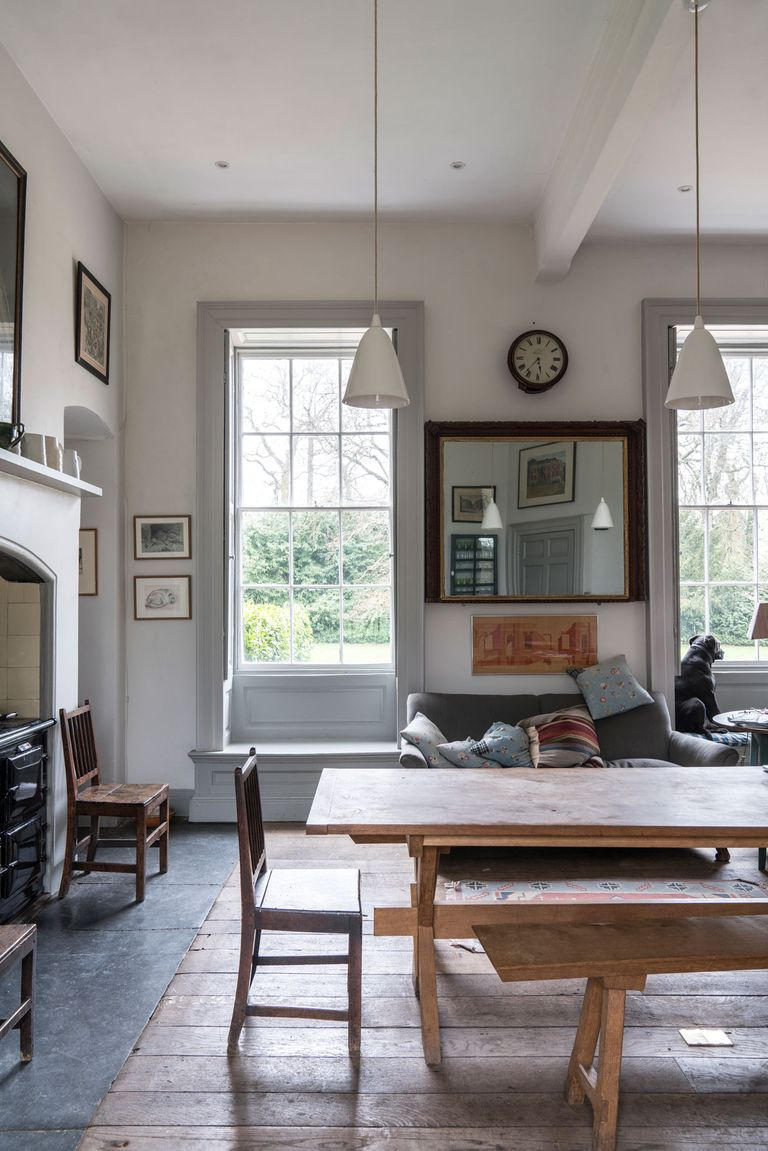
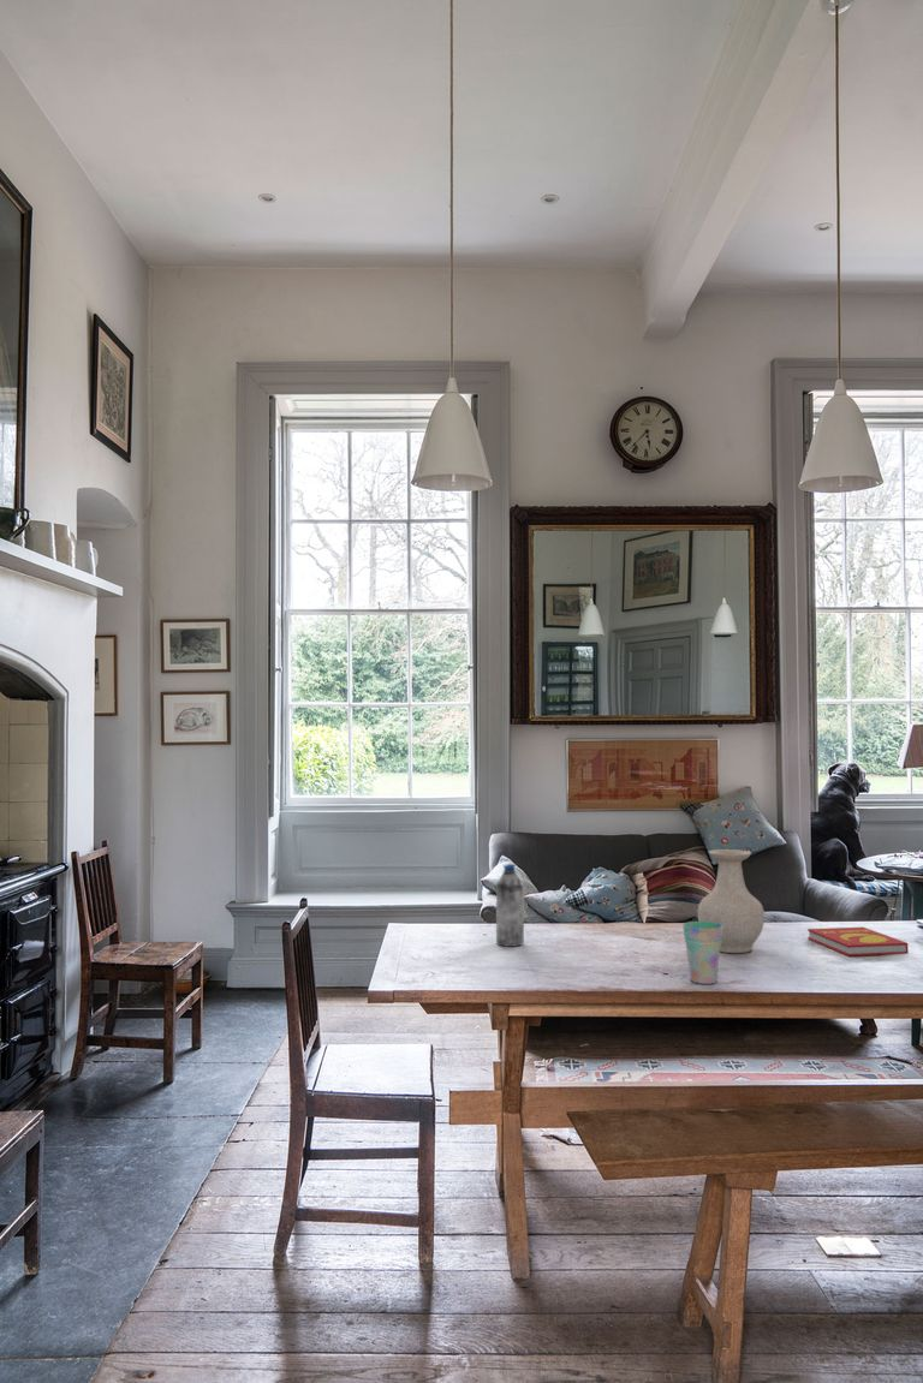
+ book [806,926,910,958]
+ vase [697,848,766,954]
+ cup [681,920,723,985]
+ water bottle [495,863,525,948]
